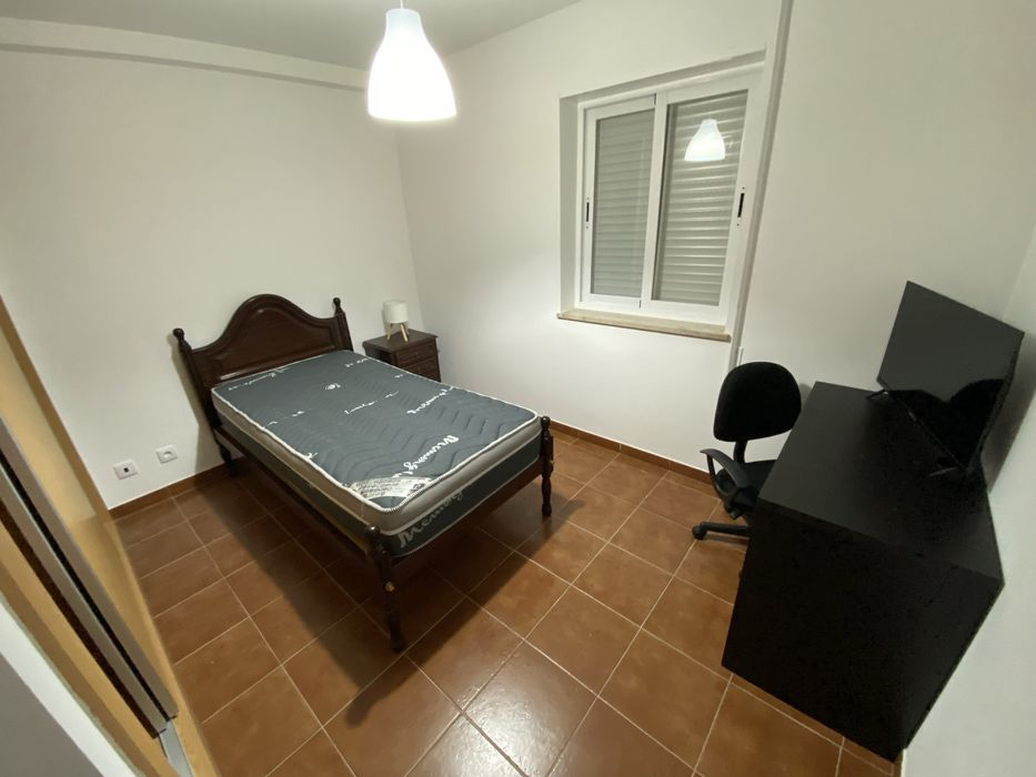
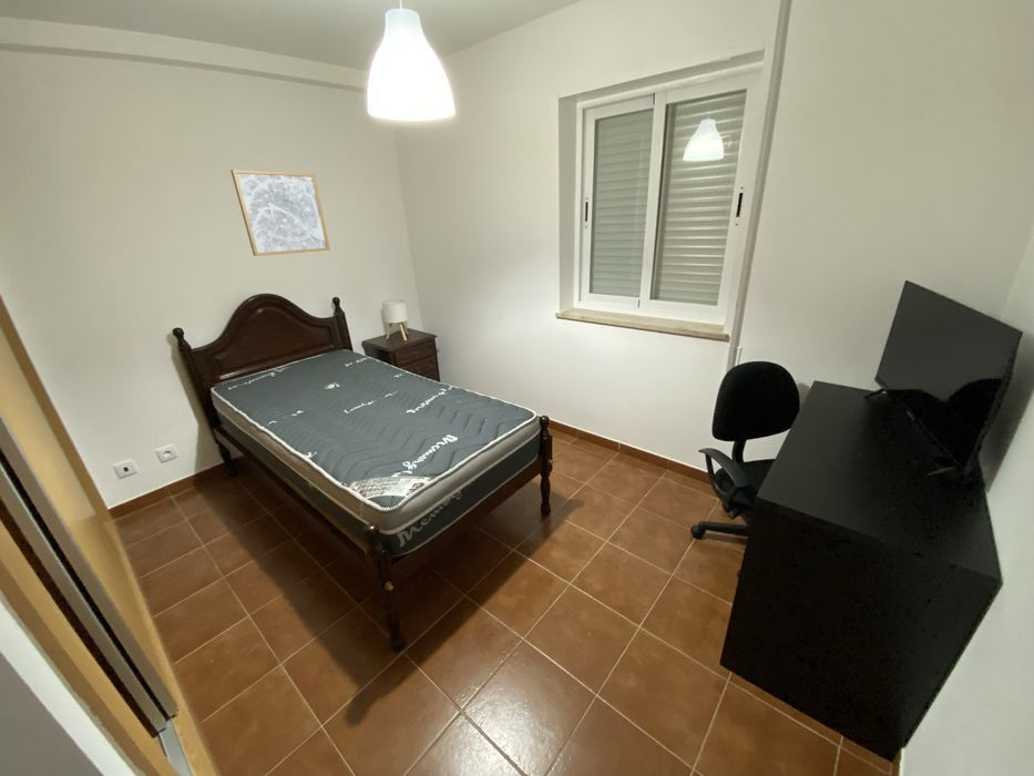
+ wall art [229,169,331,257]
